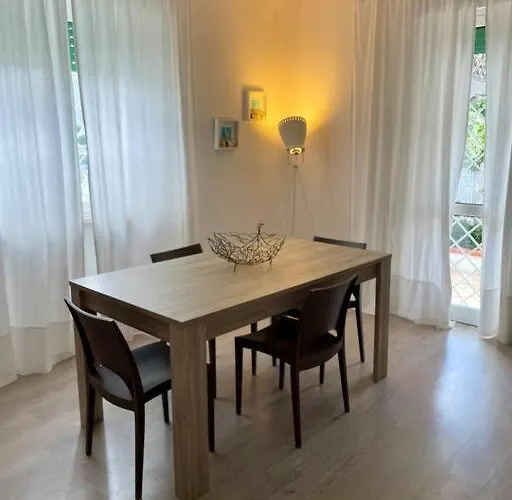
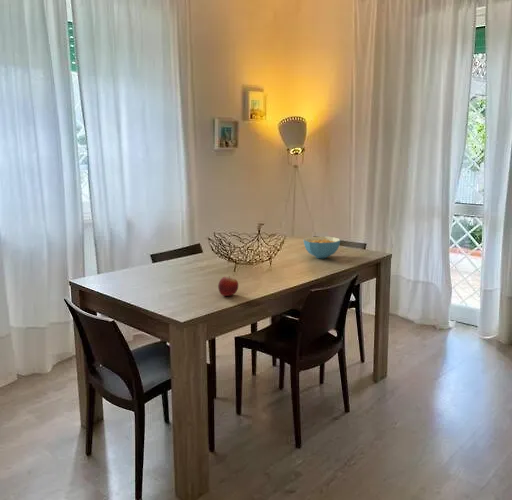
+ cereal bowl [302,236,341,259]
+ fruit [217,276,239,297]
